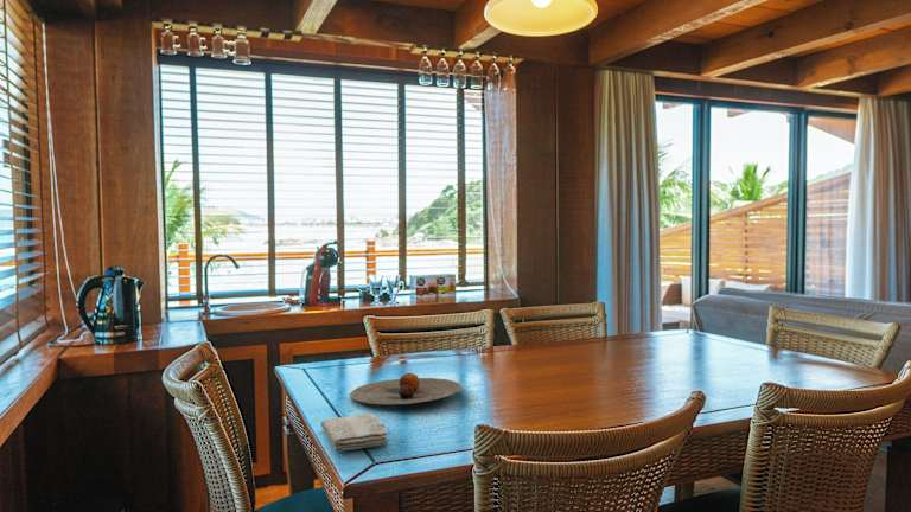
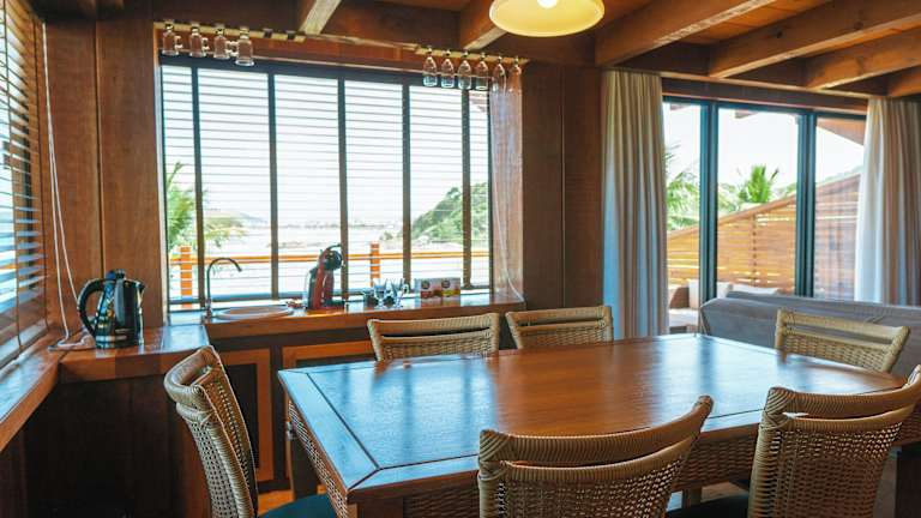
- plate [349,372,463,405]
- washcloth [320,412,389,453]
